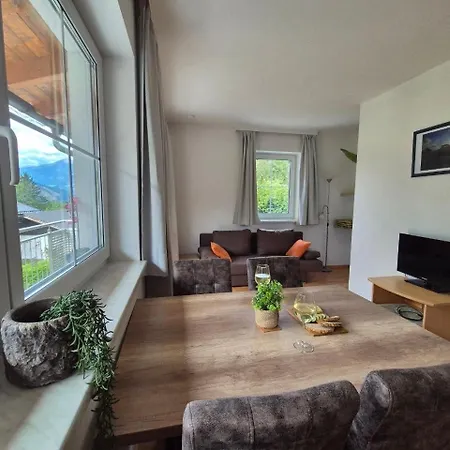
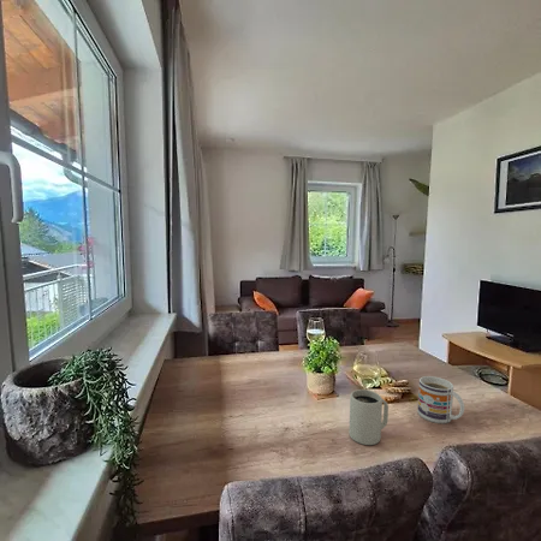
+ mug [347,388,390,446]
+ mug [416,375,465,424]
